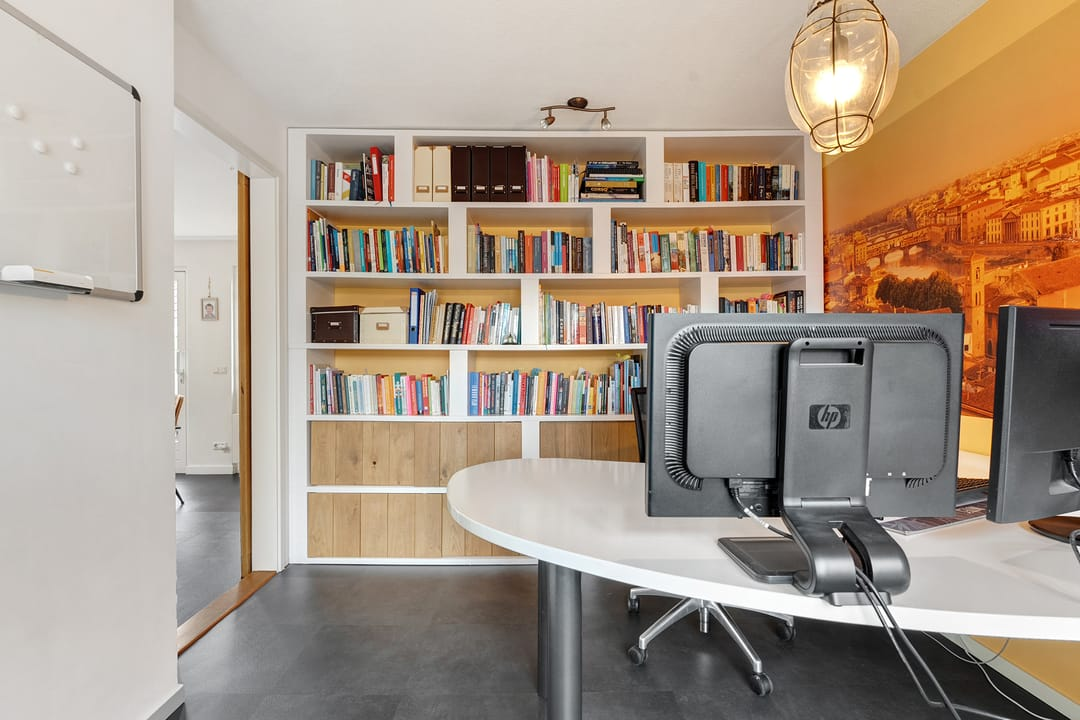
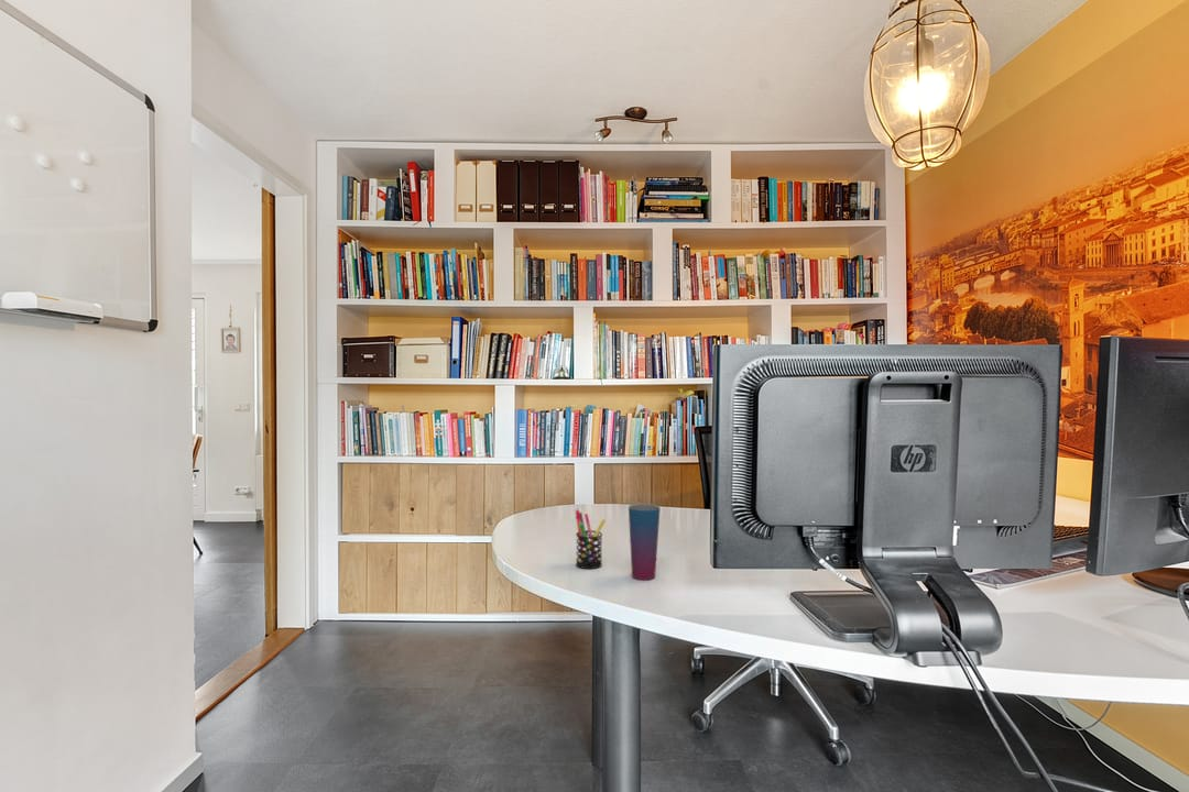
+ pen holder [575,508,607,570]
+ cup [628,503,662,581]
